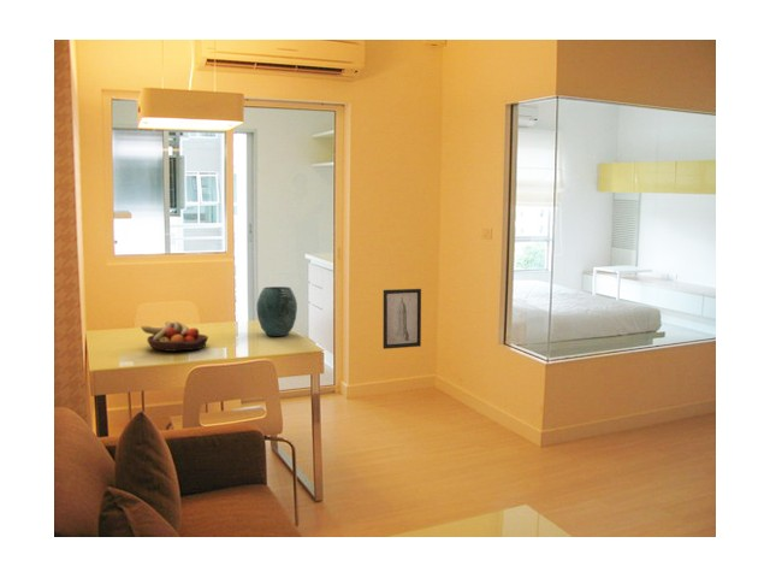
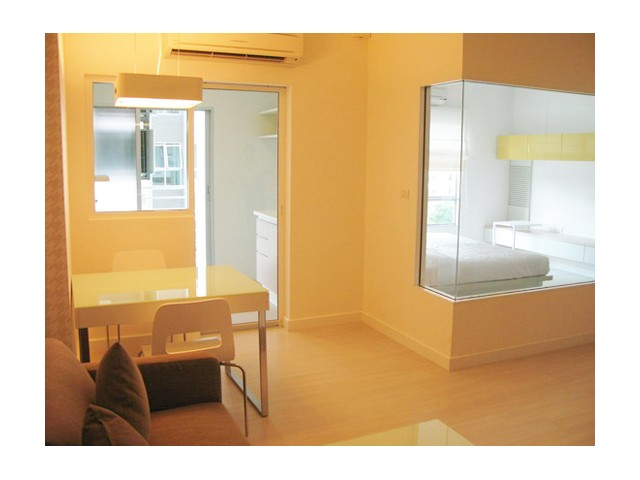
- fruit bowl [140,320,209,353]
- vase [256,285,298,337]
- wall art [383,288,422,350]
